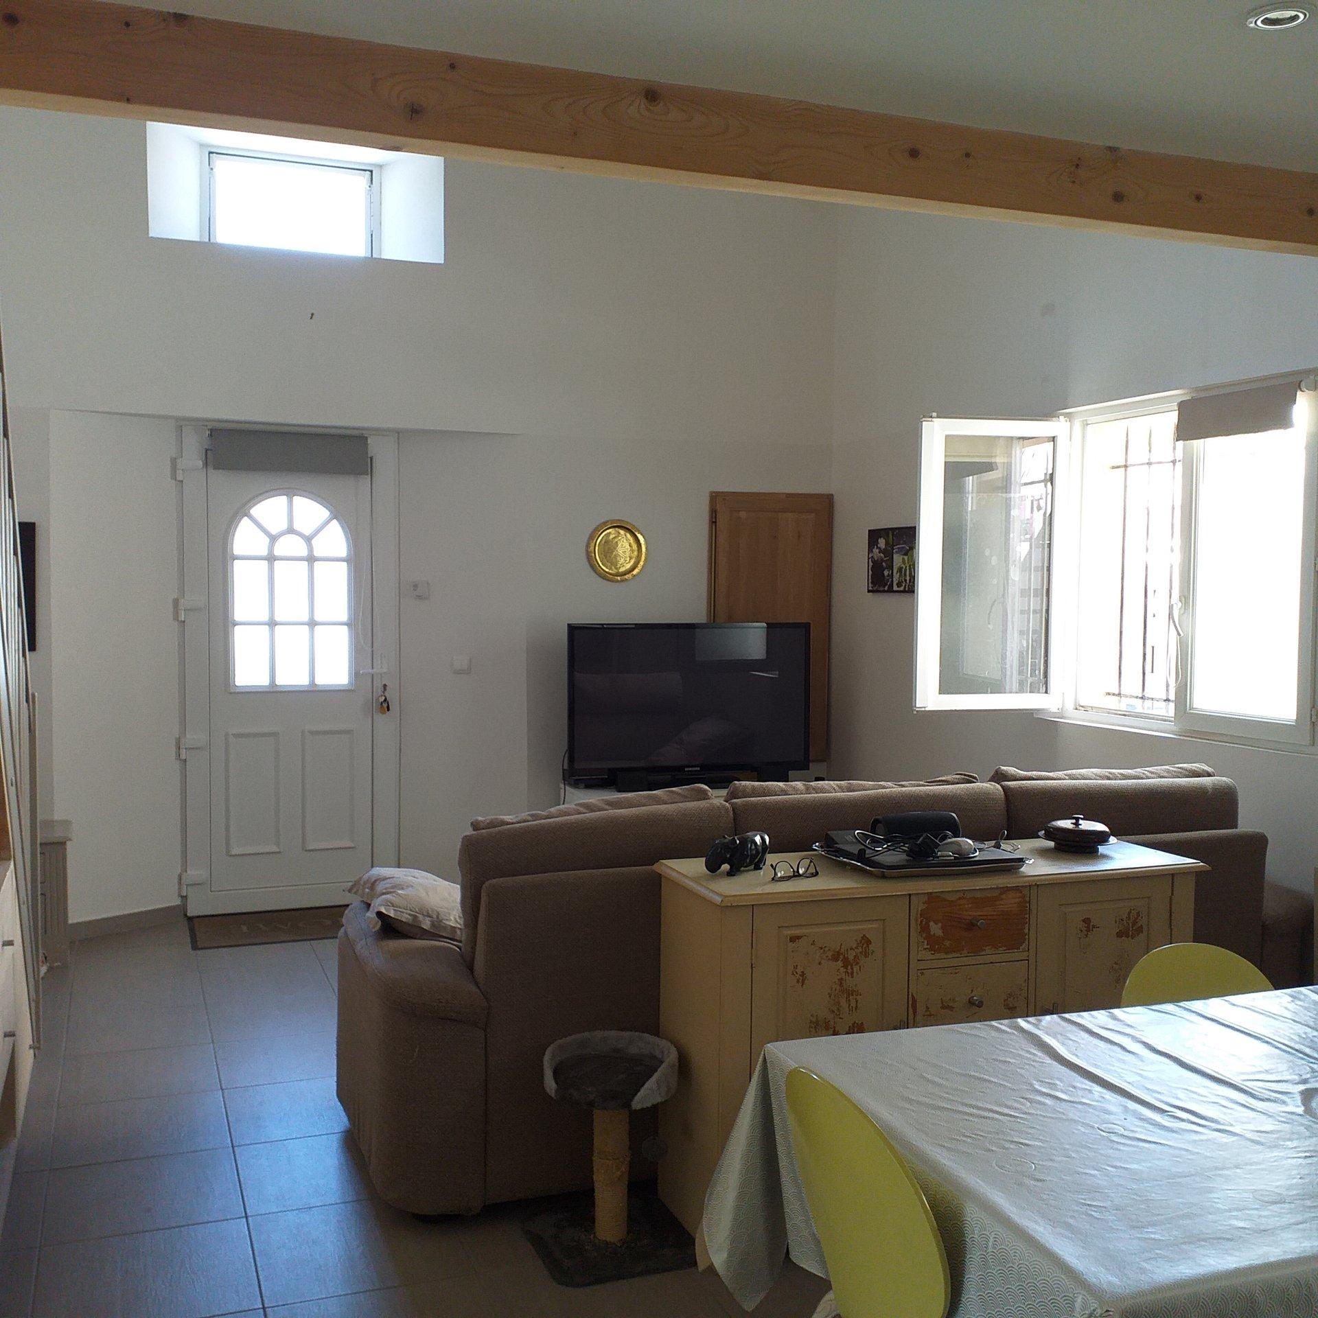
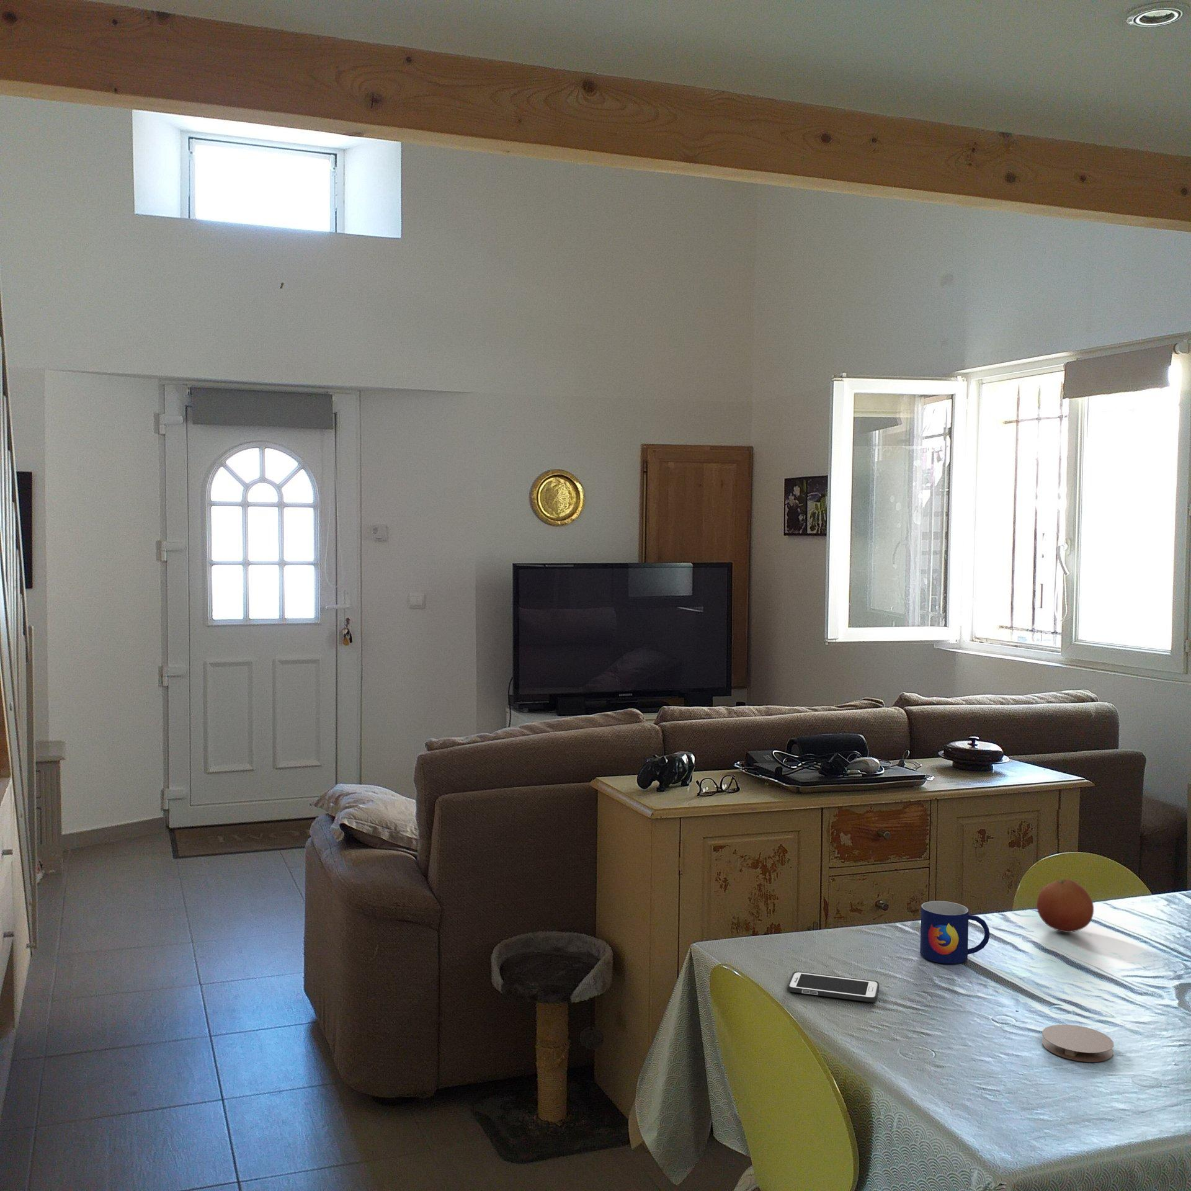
+ cell phone [786,971,879,1003]
+ mug [919,901,990,964]
+ coaster [1042,1024,1114,1062]
+ fruit [1036,878,1094,933]
